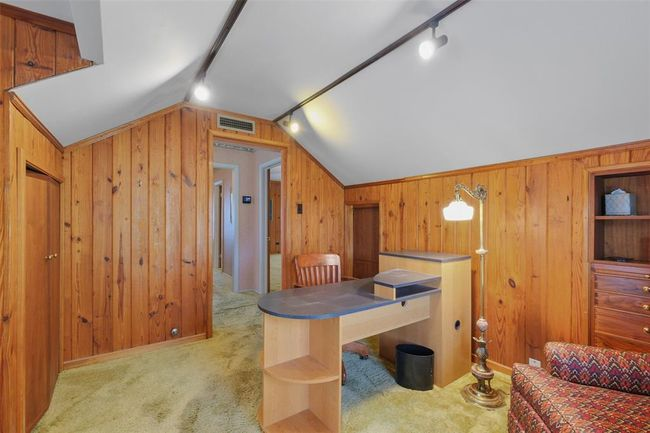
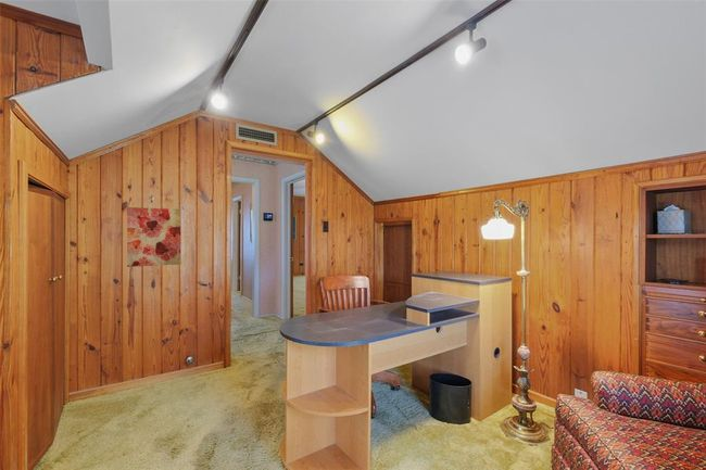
+ wall art [126,206,182,268]
